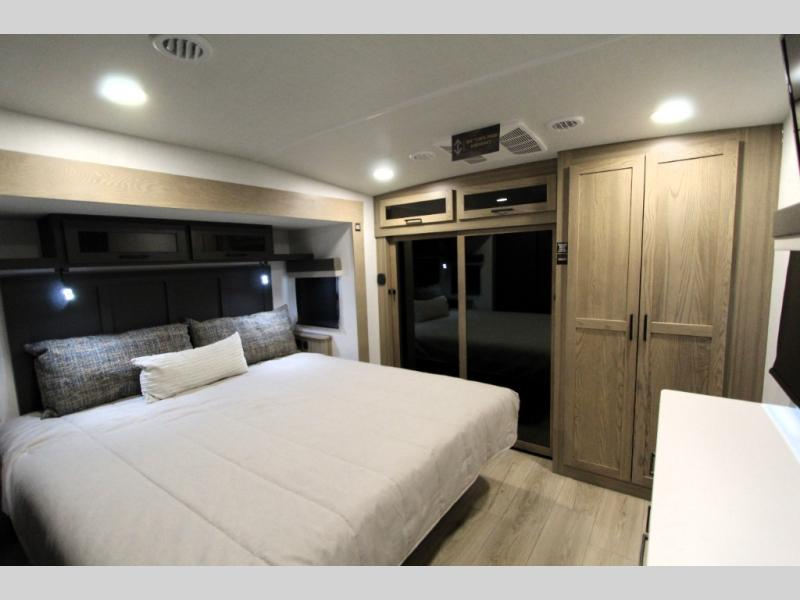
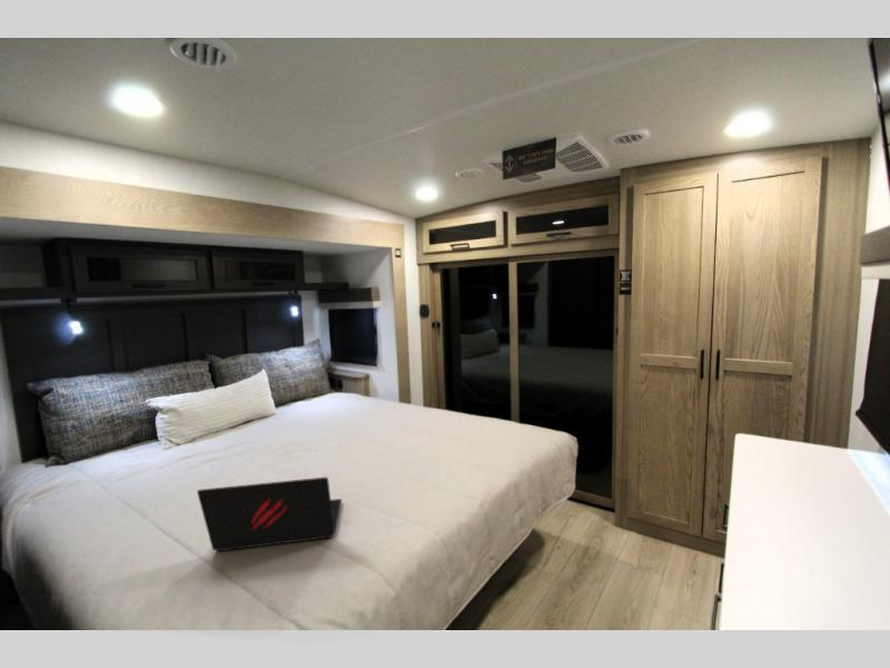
+ laptop [196,477,343,552]
